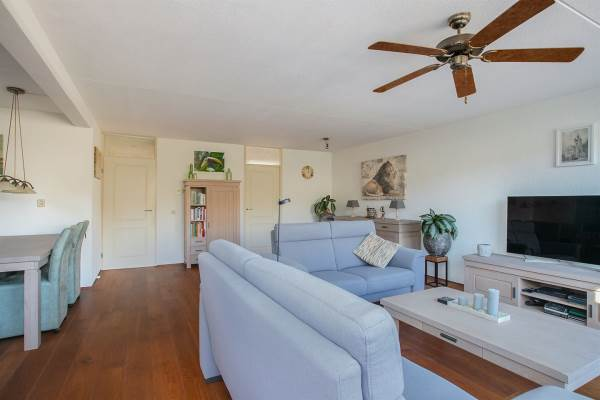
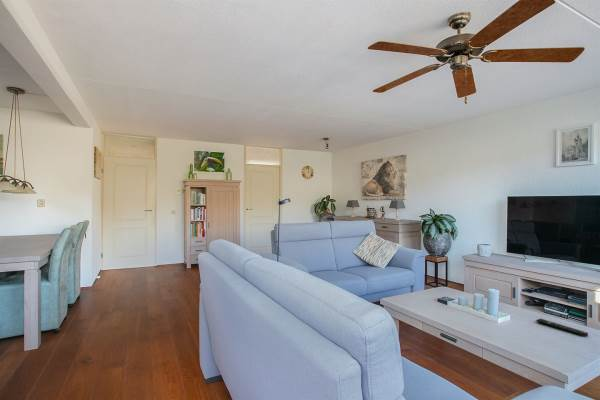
+ remote control [535,318,589,338]
